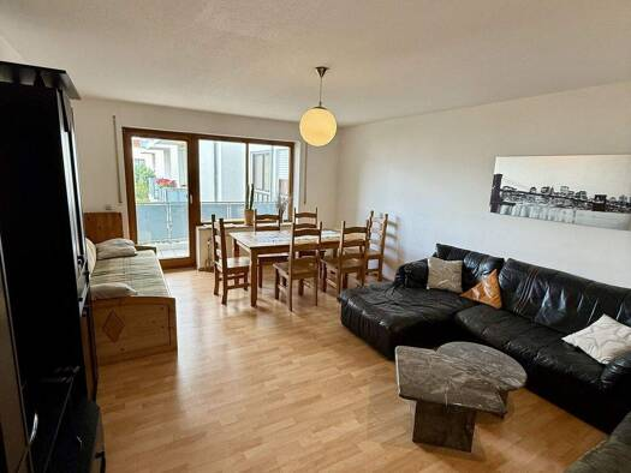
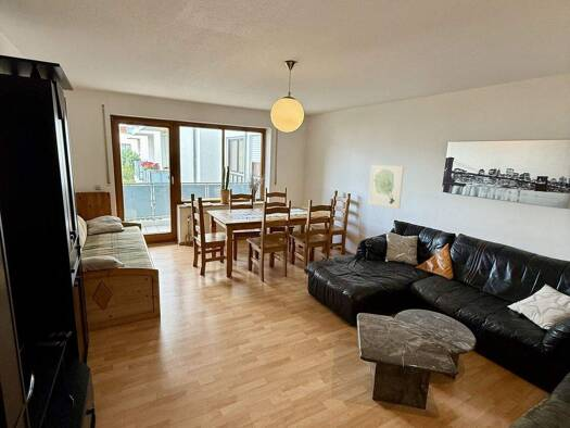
+ wall art [368,164,405,210]
